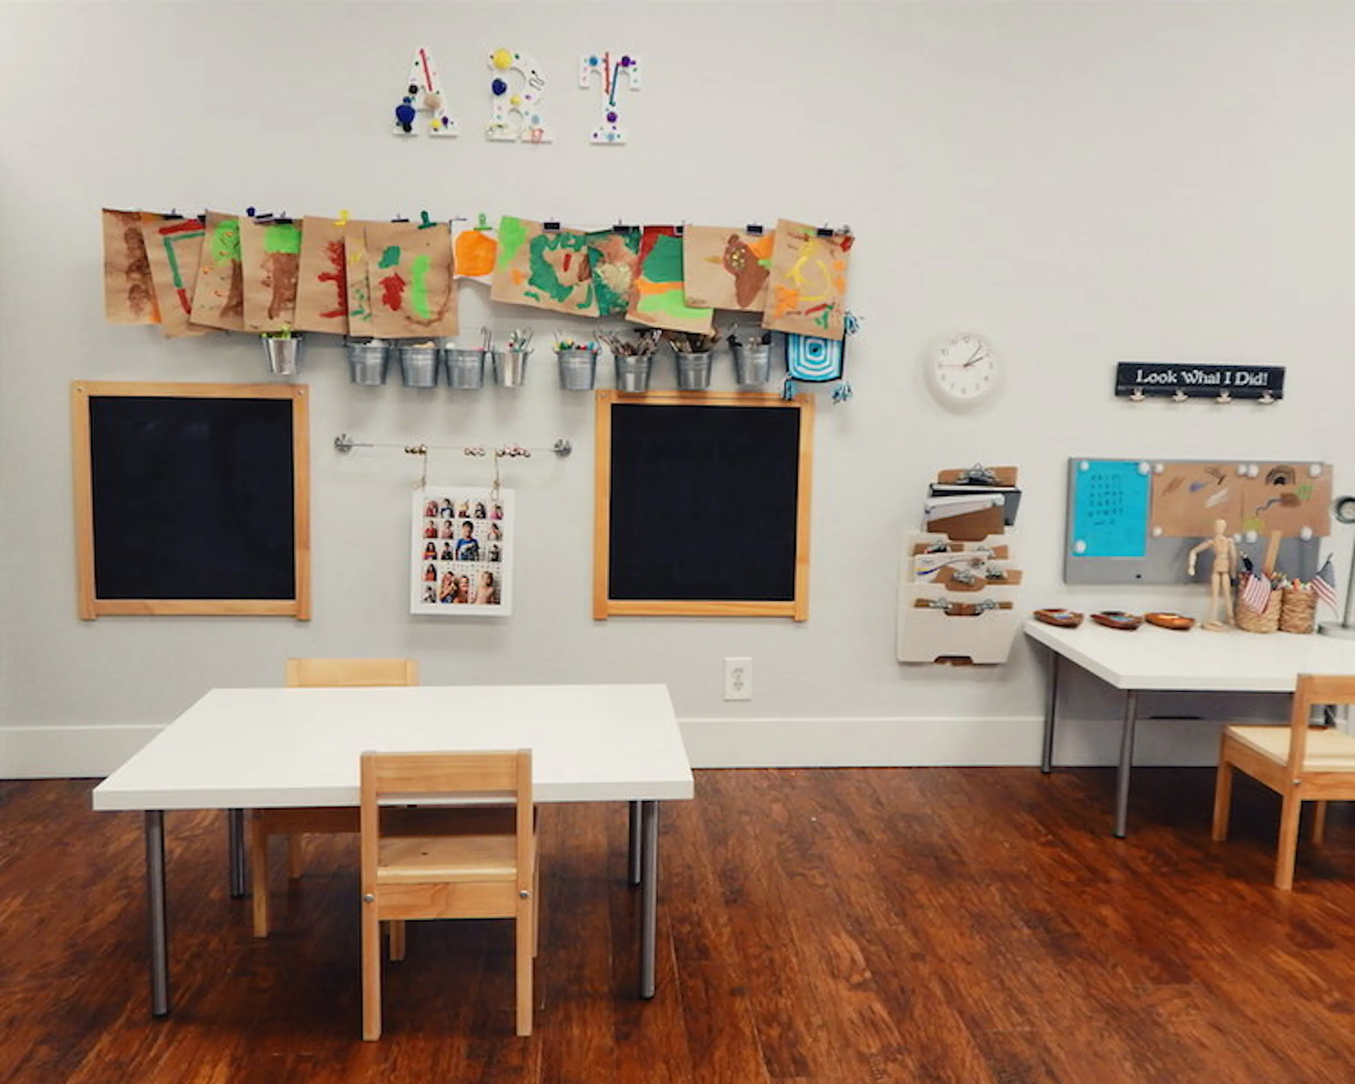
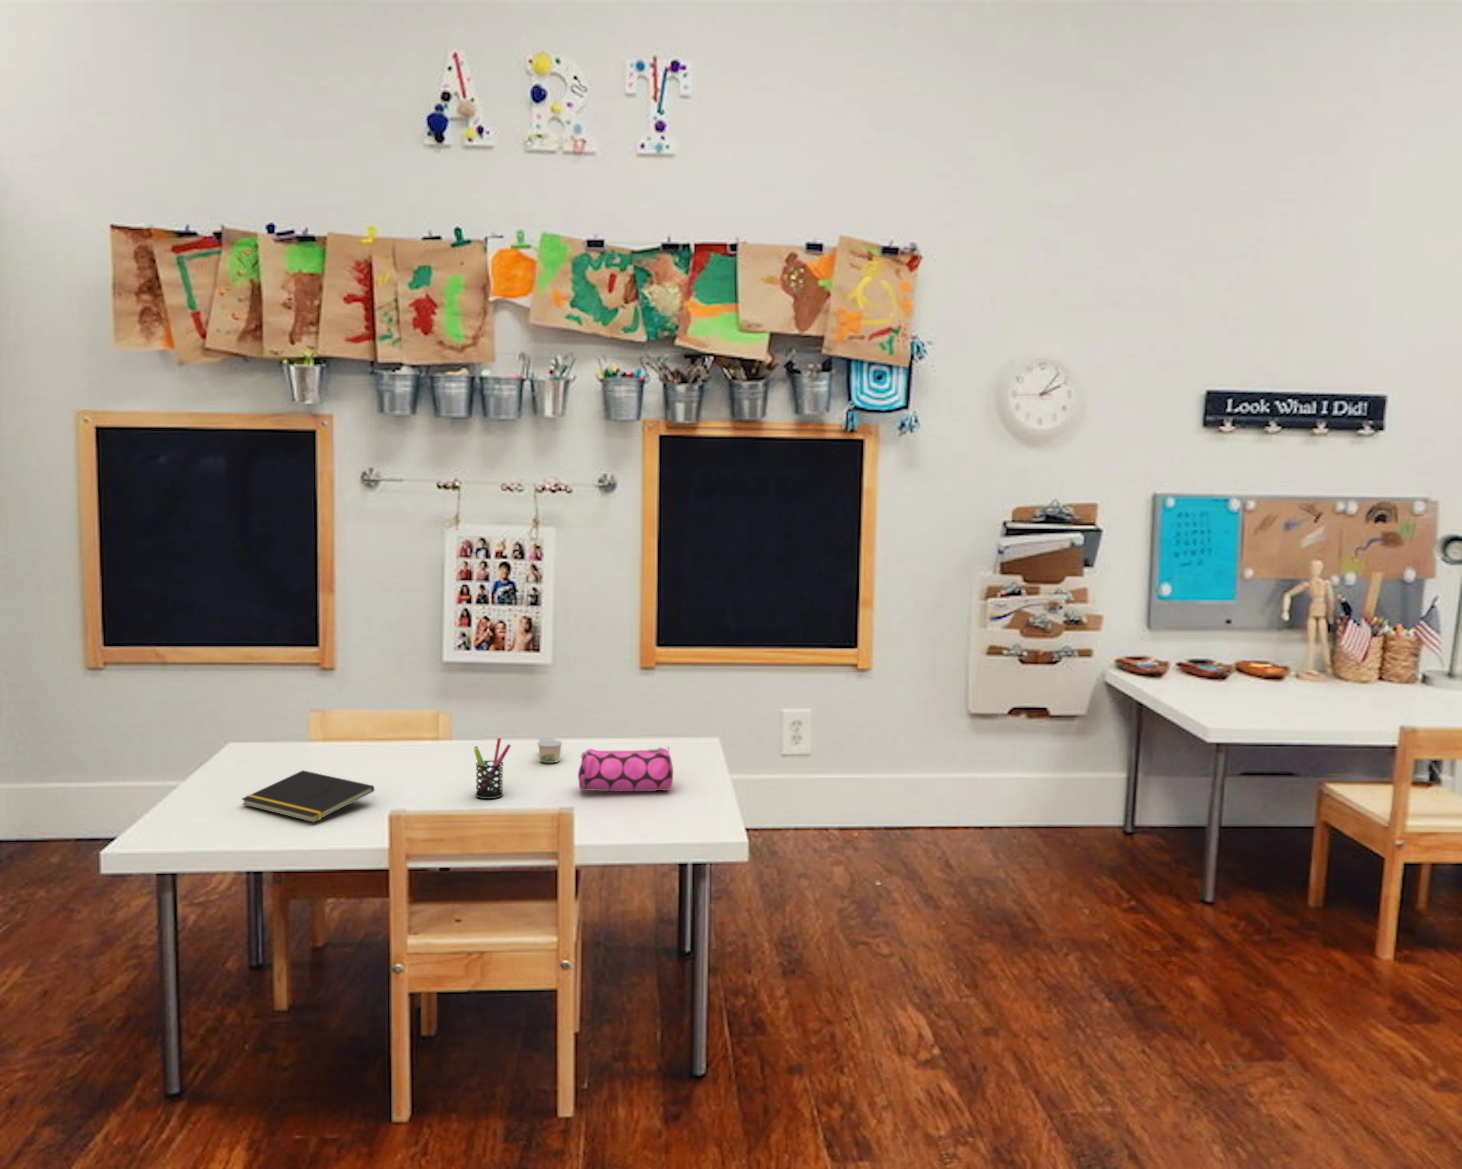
+ pencil case [578,746,674,791]
+ pen holder [474,737,511,799]
+ paper cup [537,737,563,763]
+ notepad [241,769,375,823]
